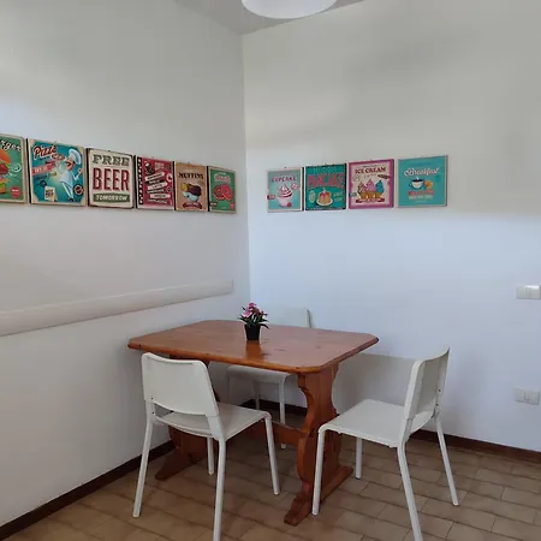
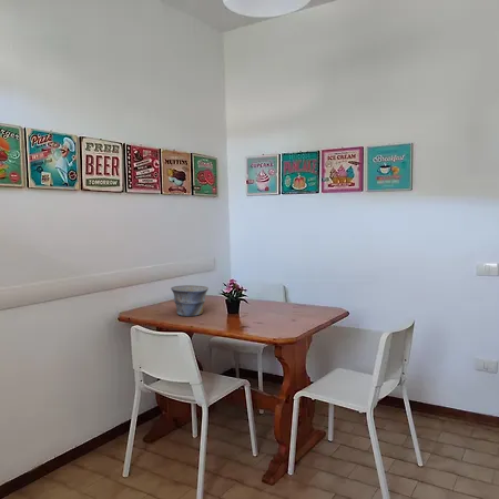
+ bowl [170,284,210,317]
